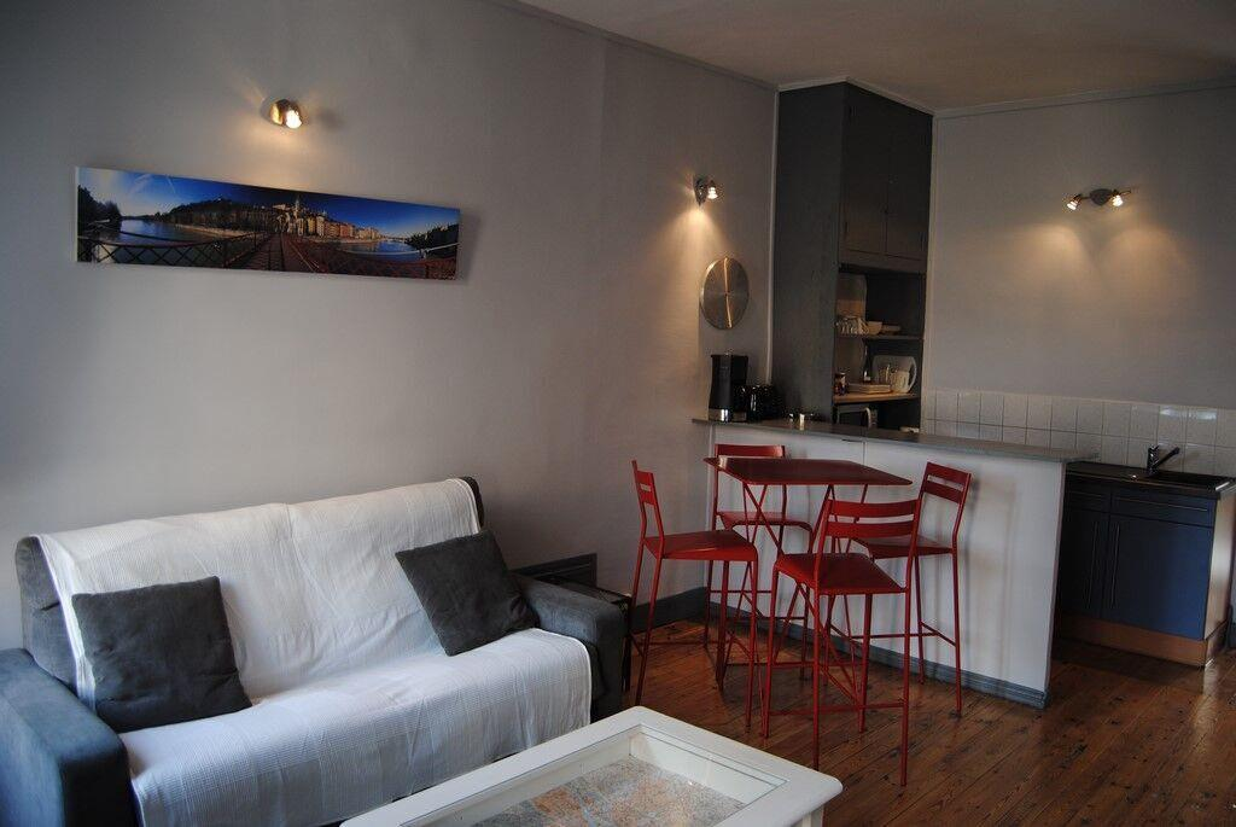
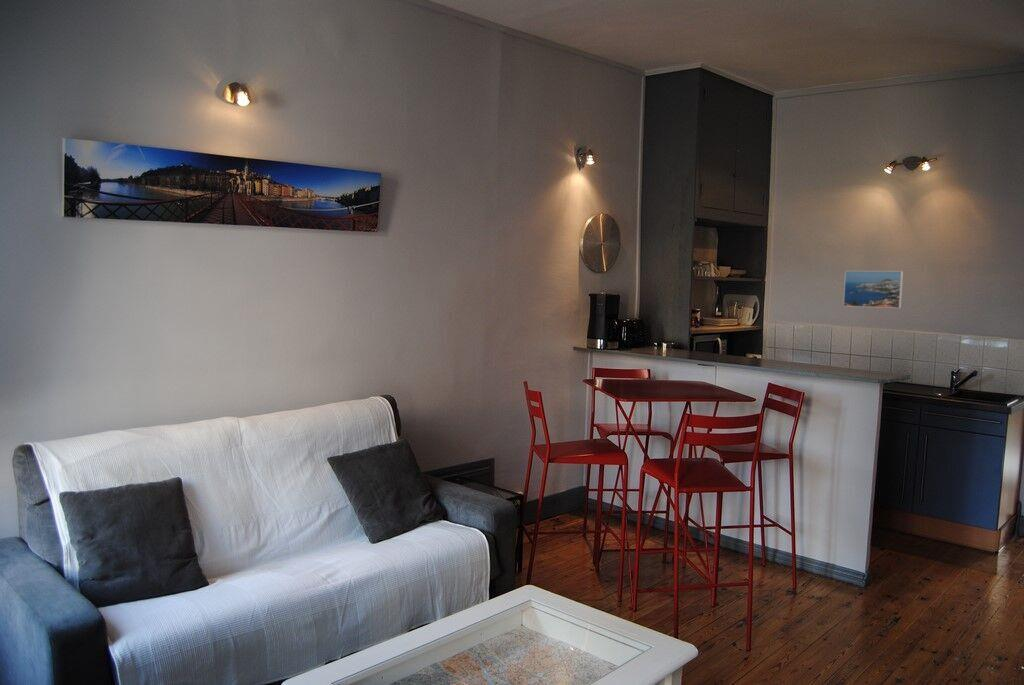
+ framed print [842,270,904,309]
